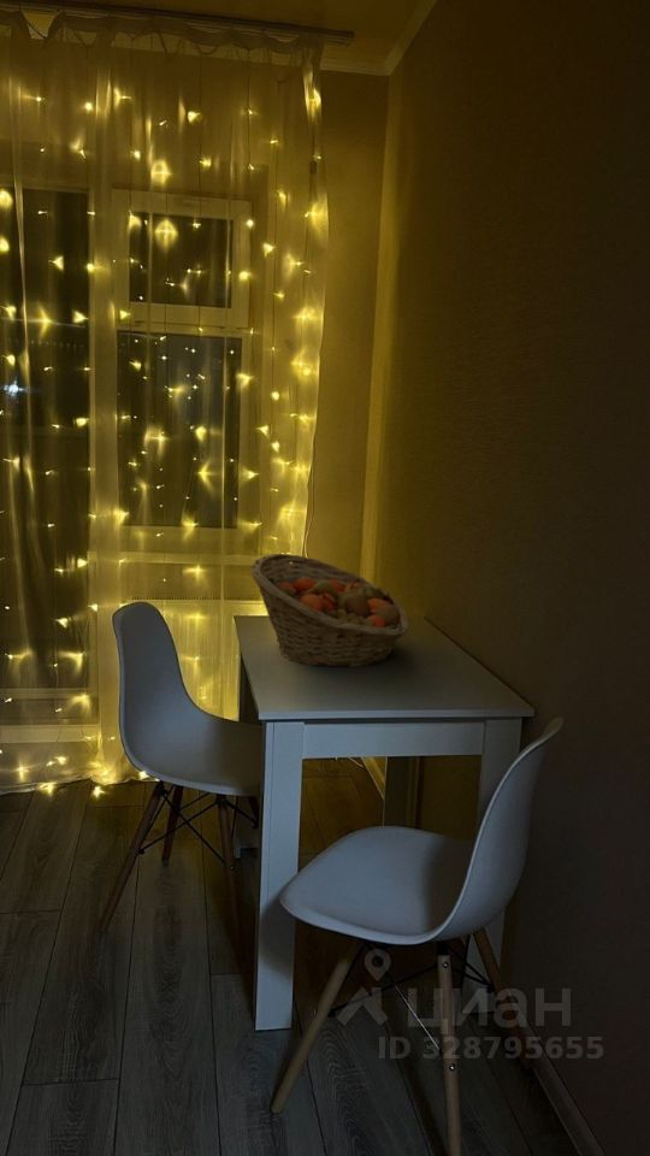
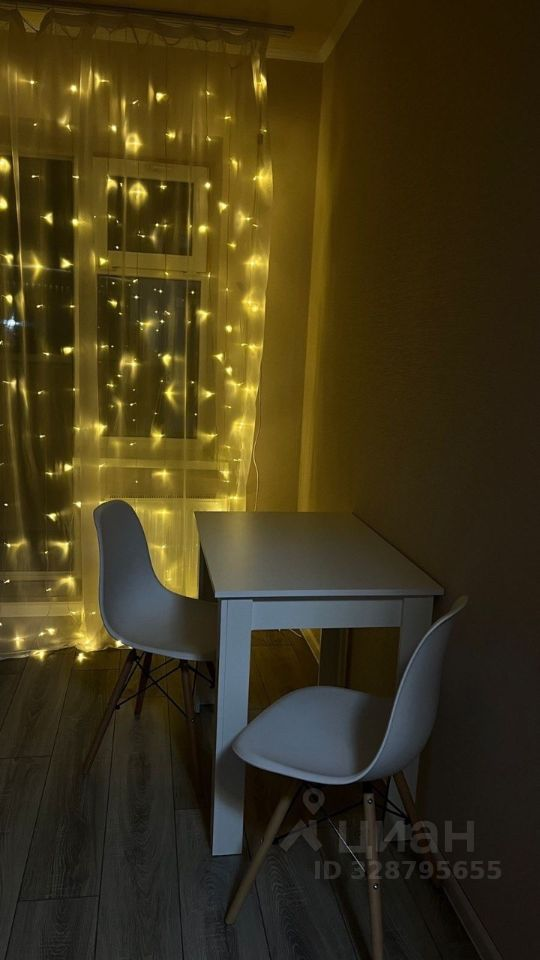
- fruit basket [249,553,410,668]
